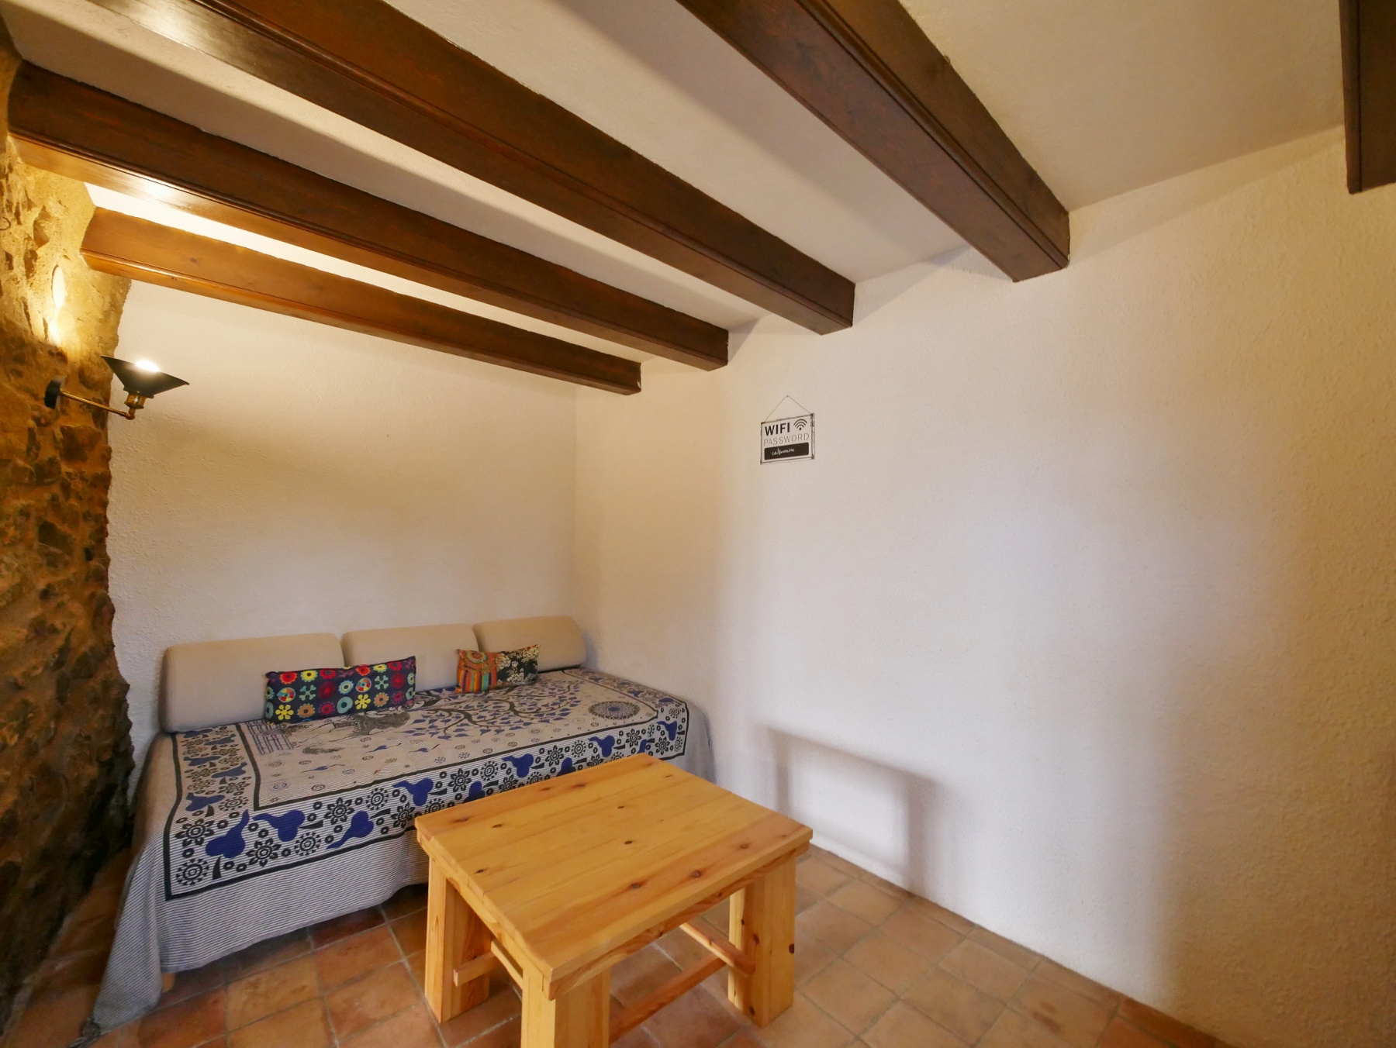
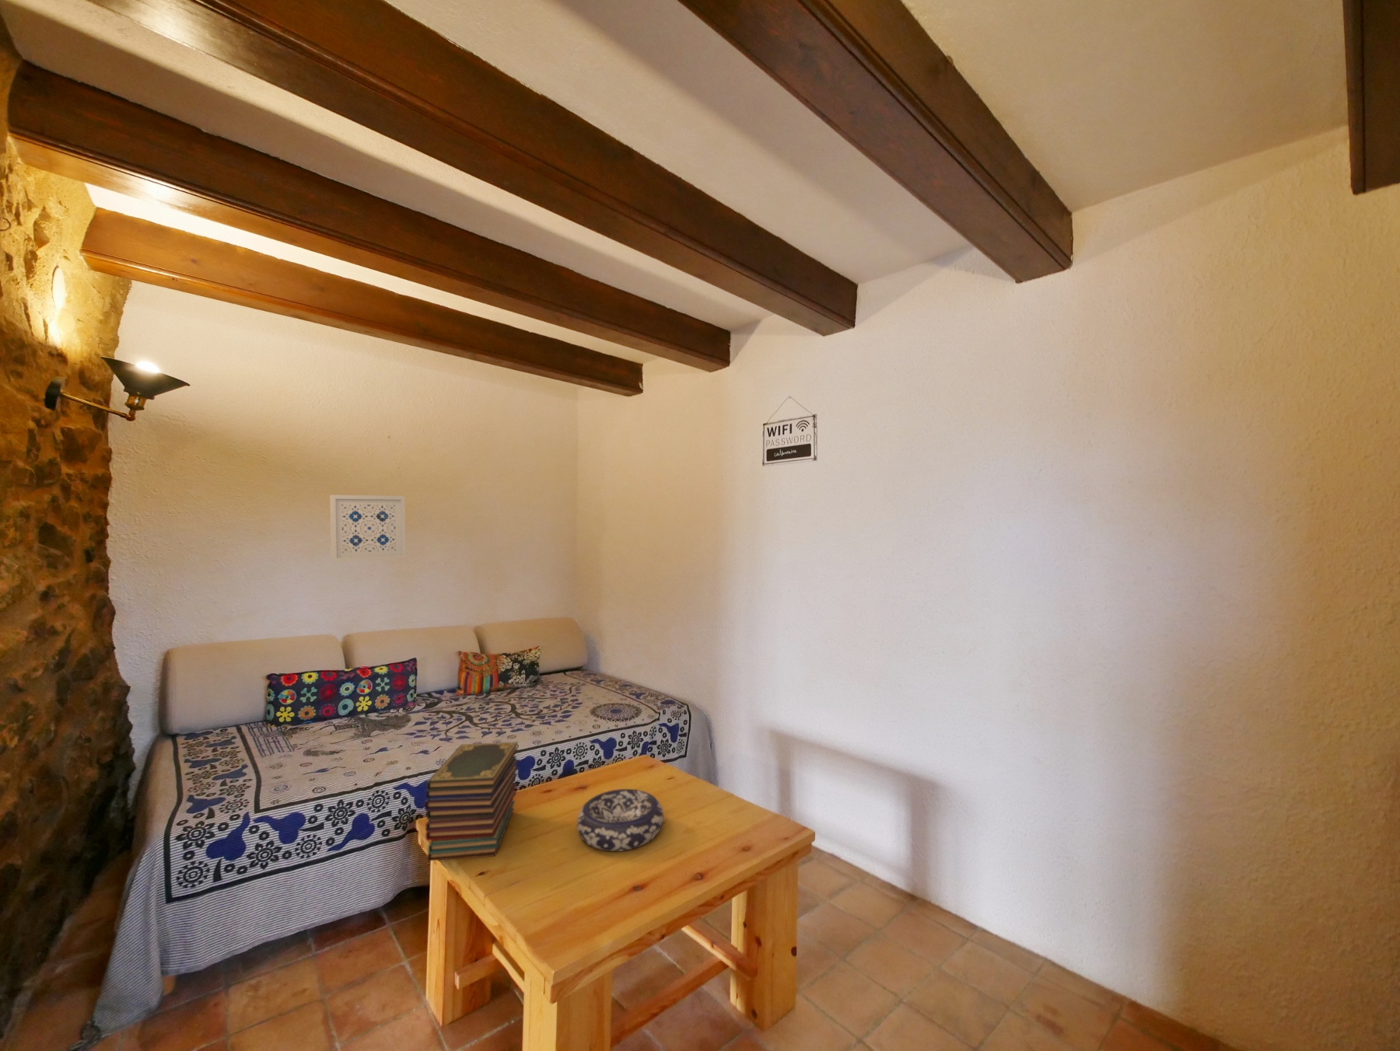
+ wall art [329,493,406,563]
+ decorative bowl [576,788,665,852]
+ book stack [423,742,520,862]
